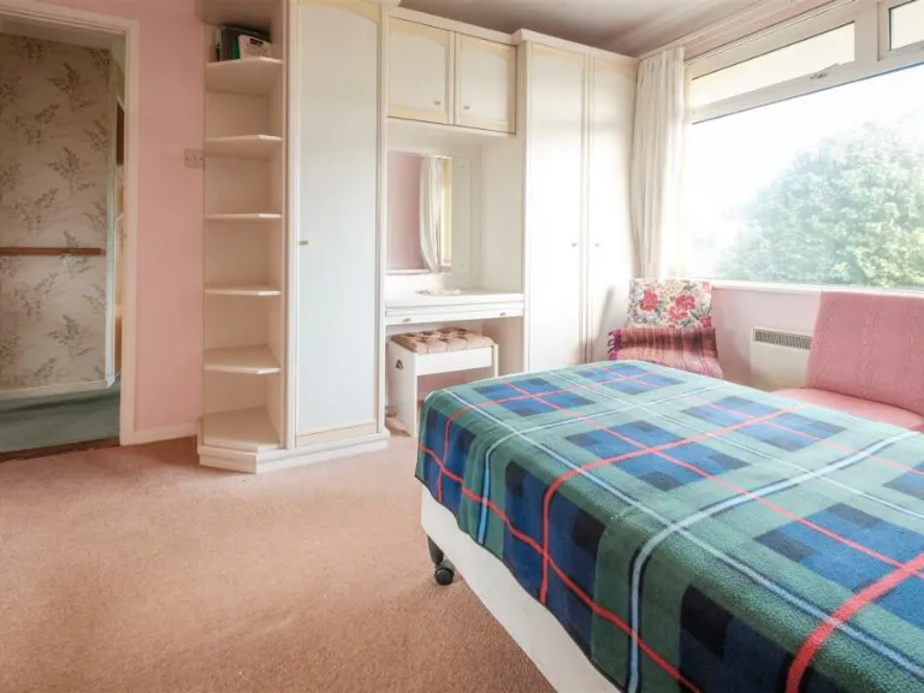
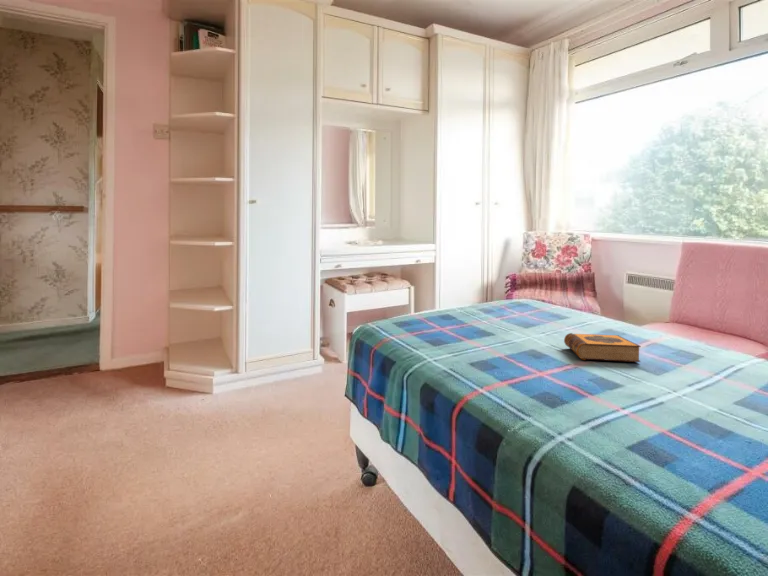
+ hardback book [563,332,642,363]
